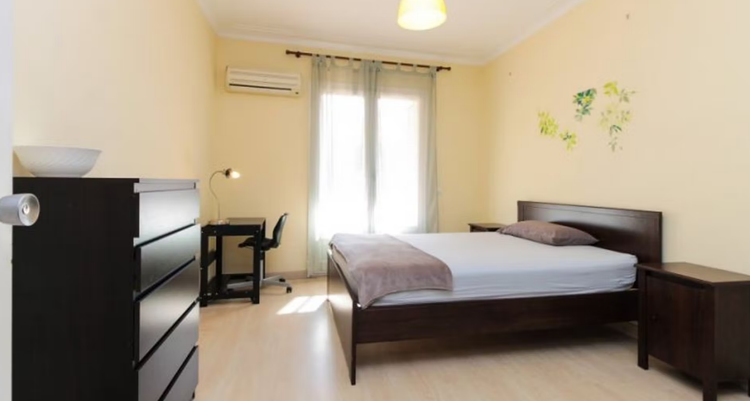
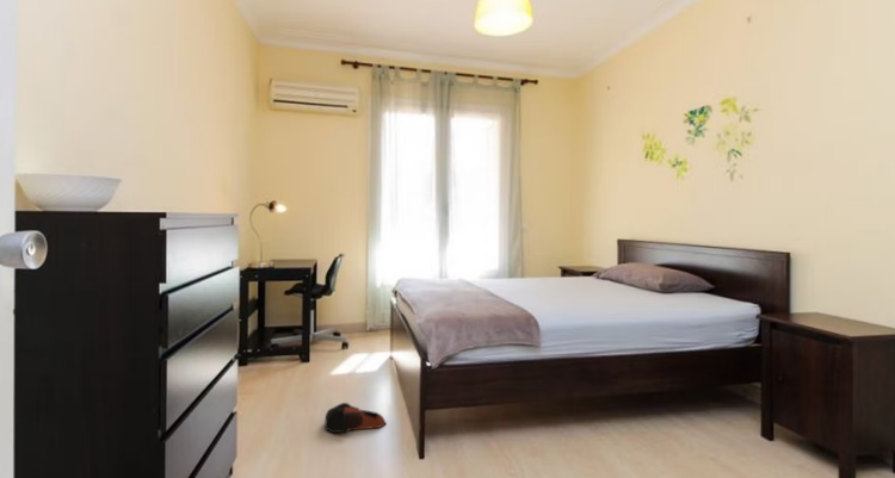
+ bag [323,402,388,434]
